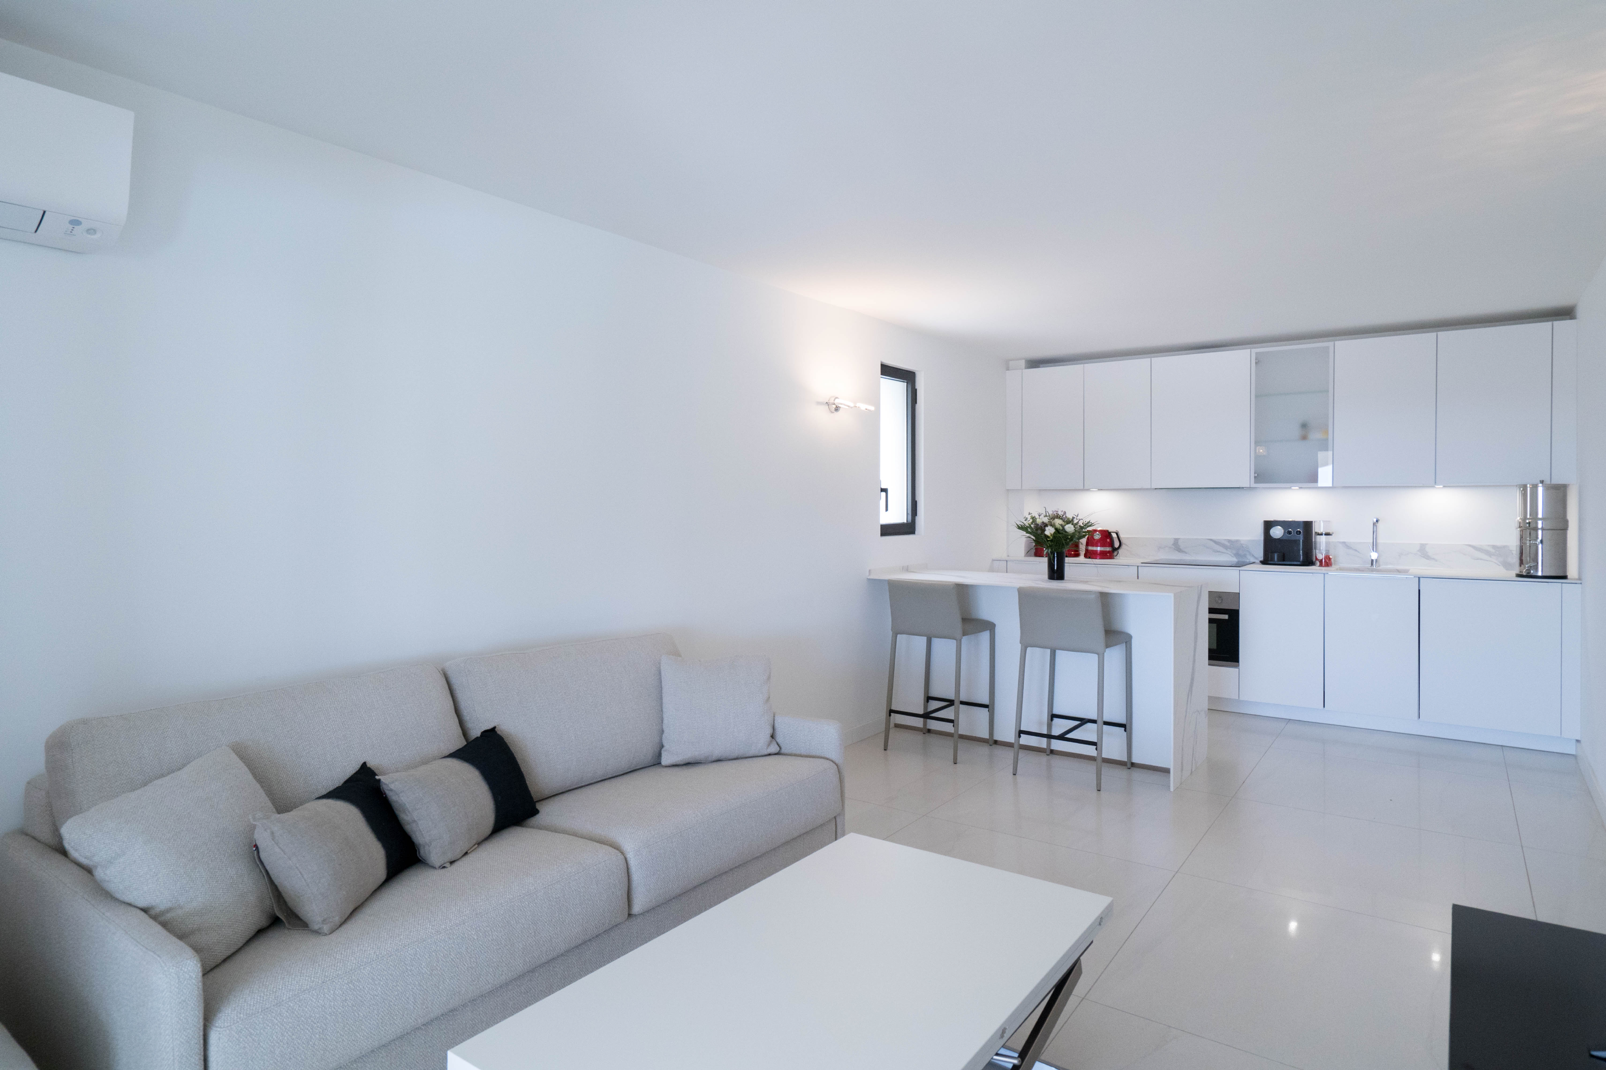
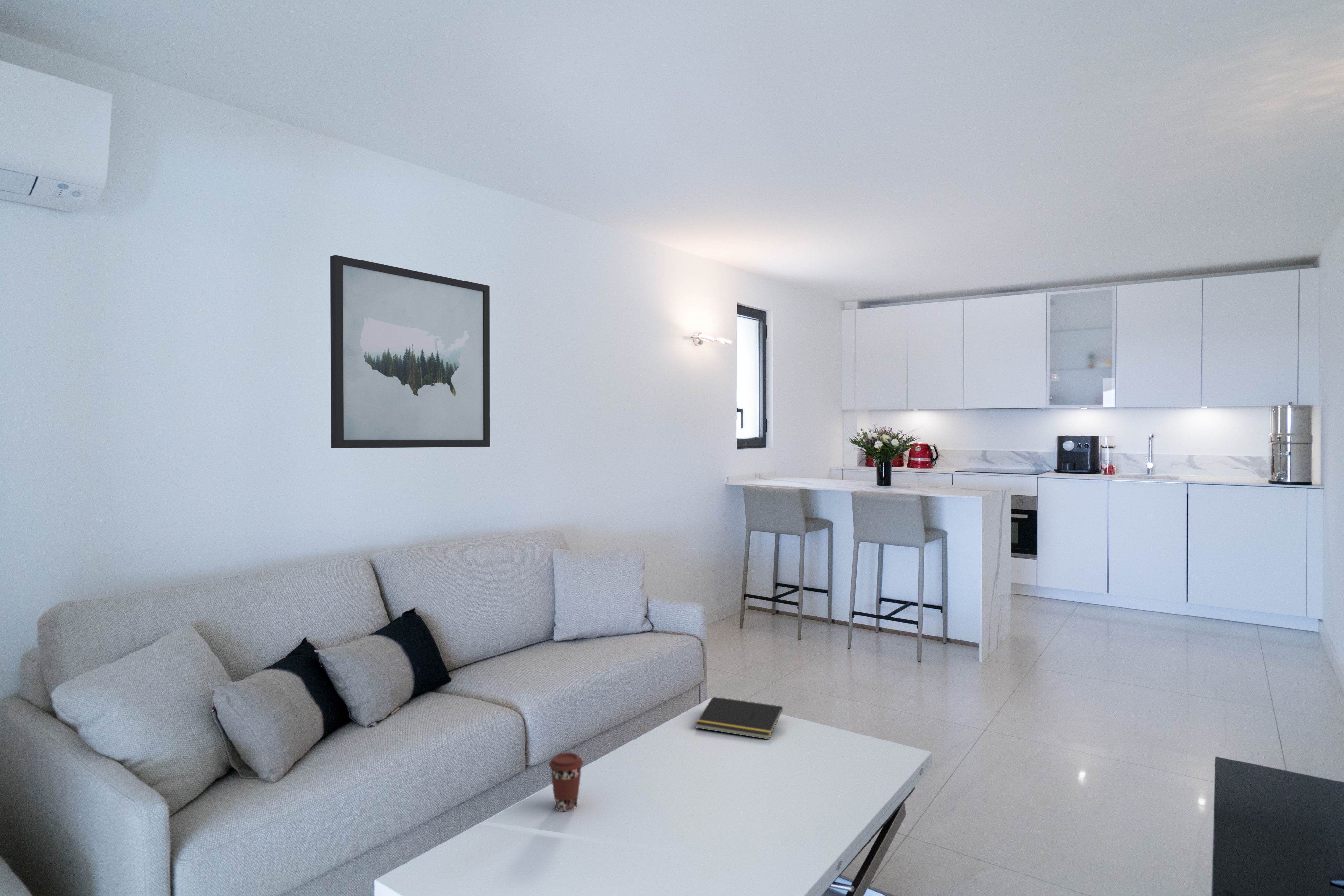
+ coffee cup [549,752,584,812]
+ notepad [695,697,783,740]
+ wall art [330,255,490,448]
